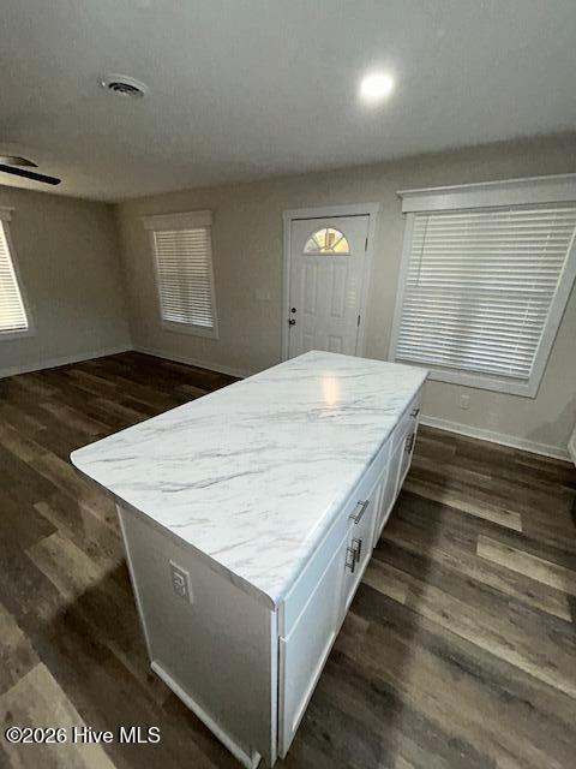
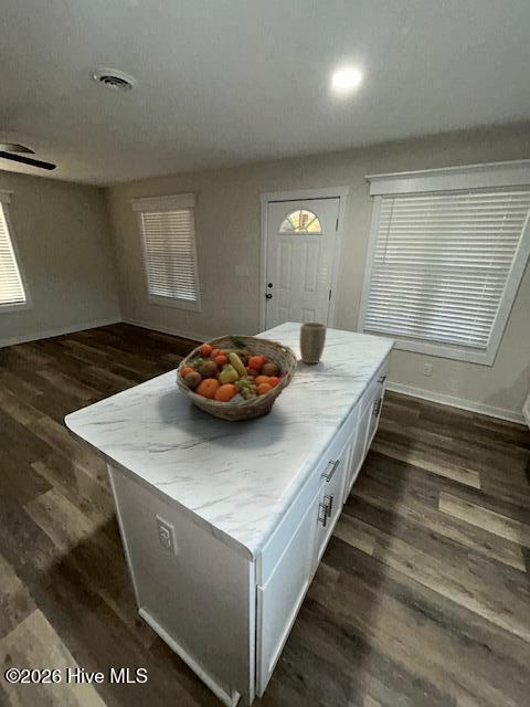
+ fruit basket [174,334,298,422]
+ plant pot [298,321,328,365]
